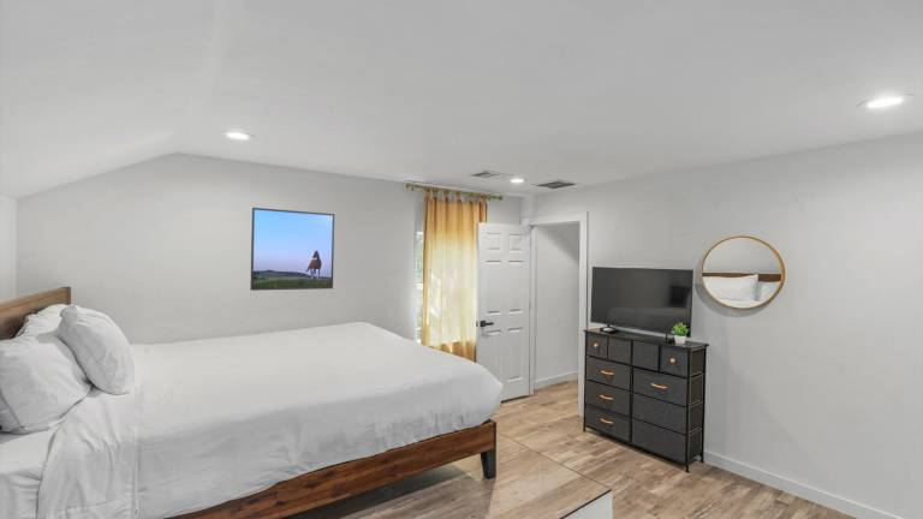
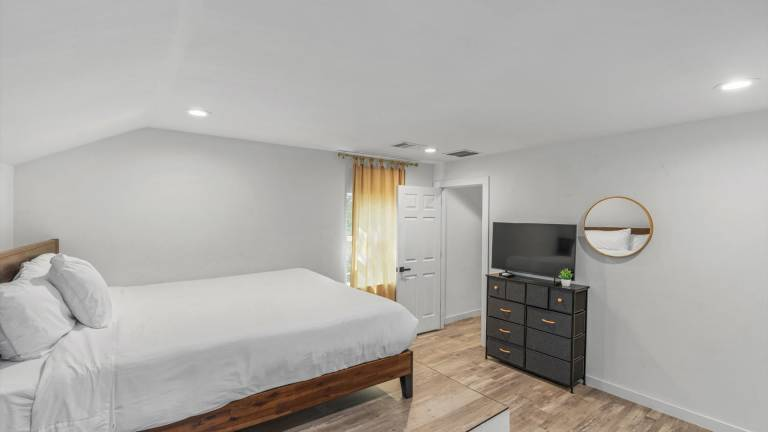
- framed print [249,207,335,292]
